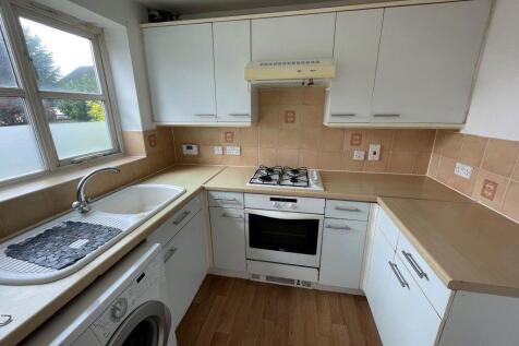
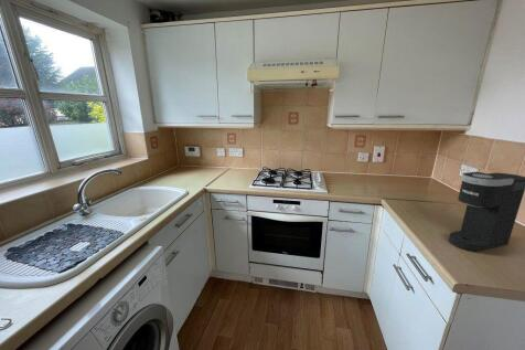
+ coffee maker [448,171,525,252]
